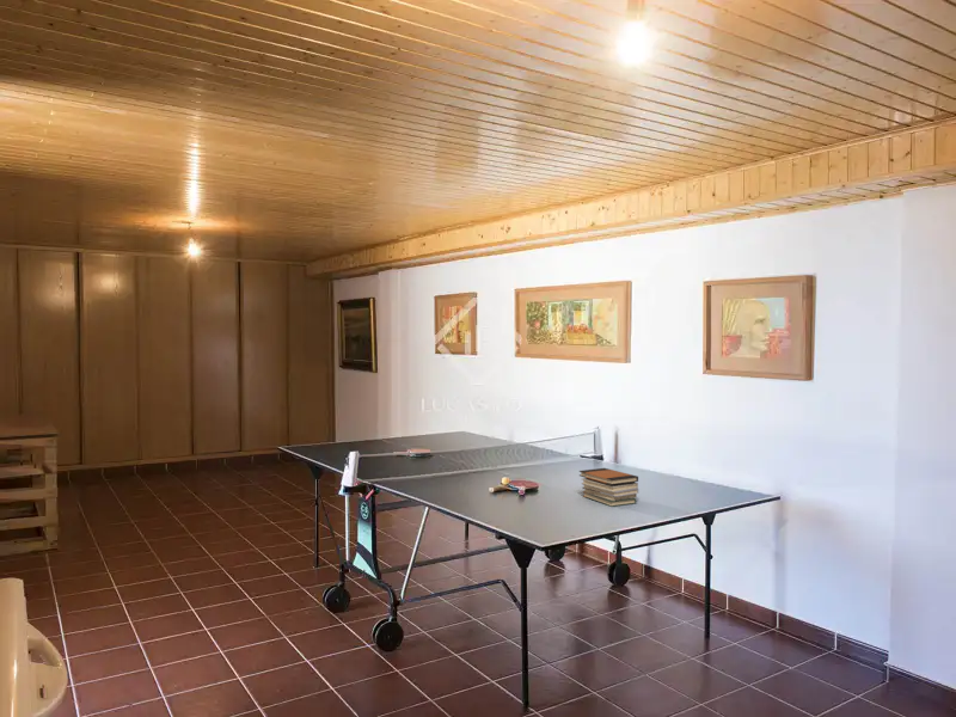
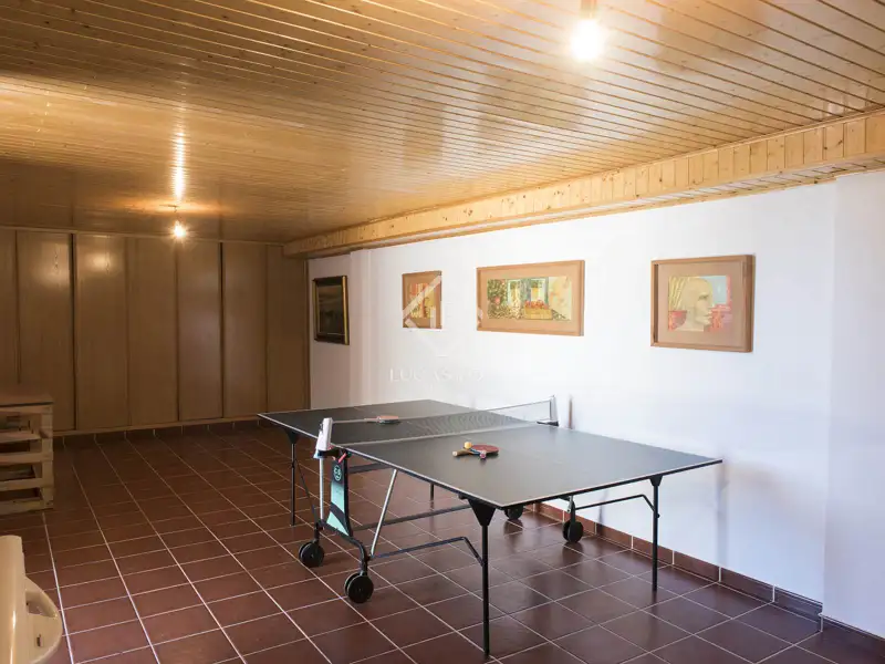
- book stack [578,467,639,508]
